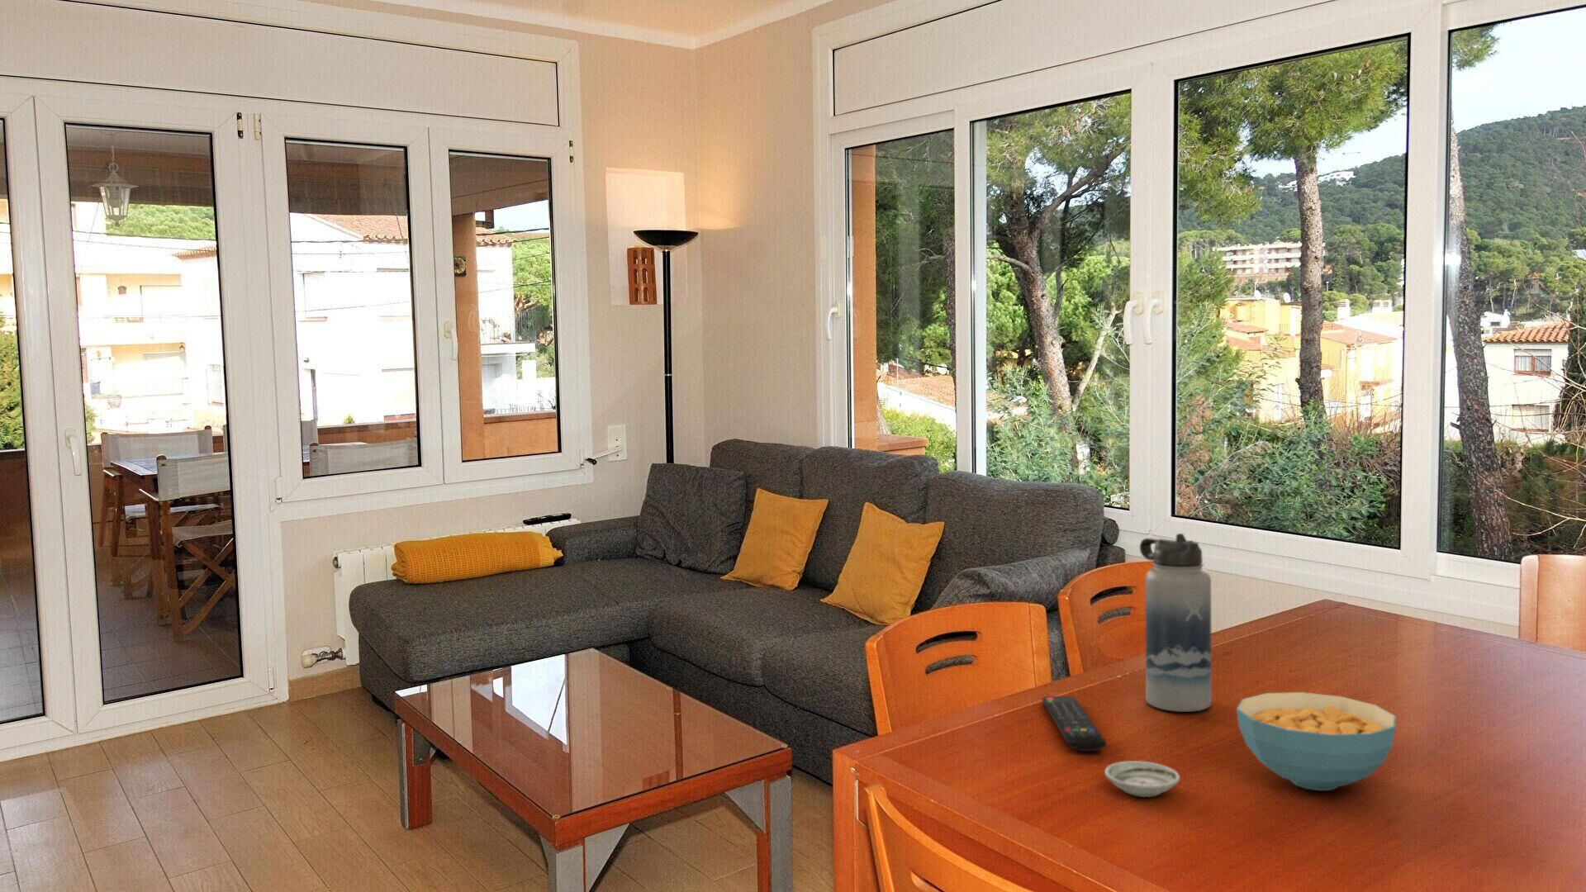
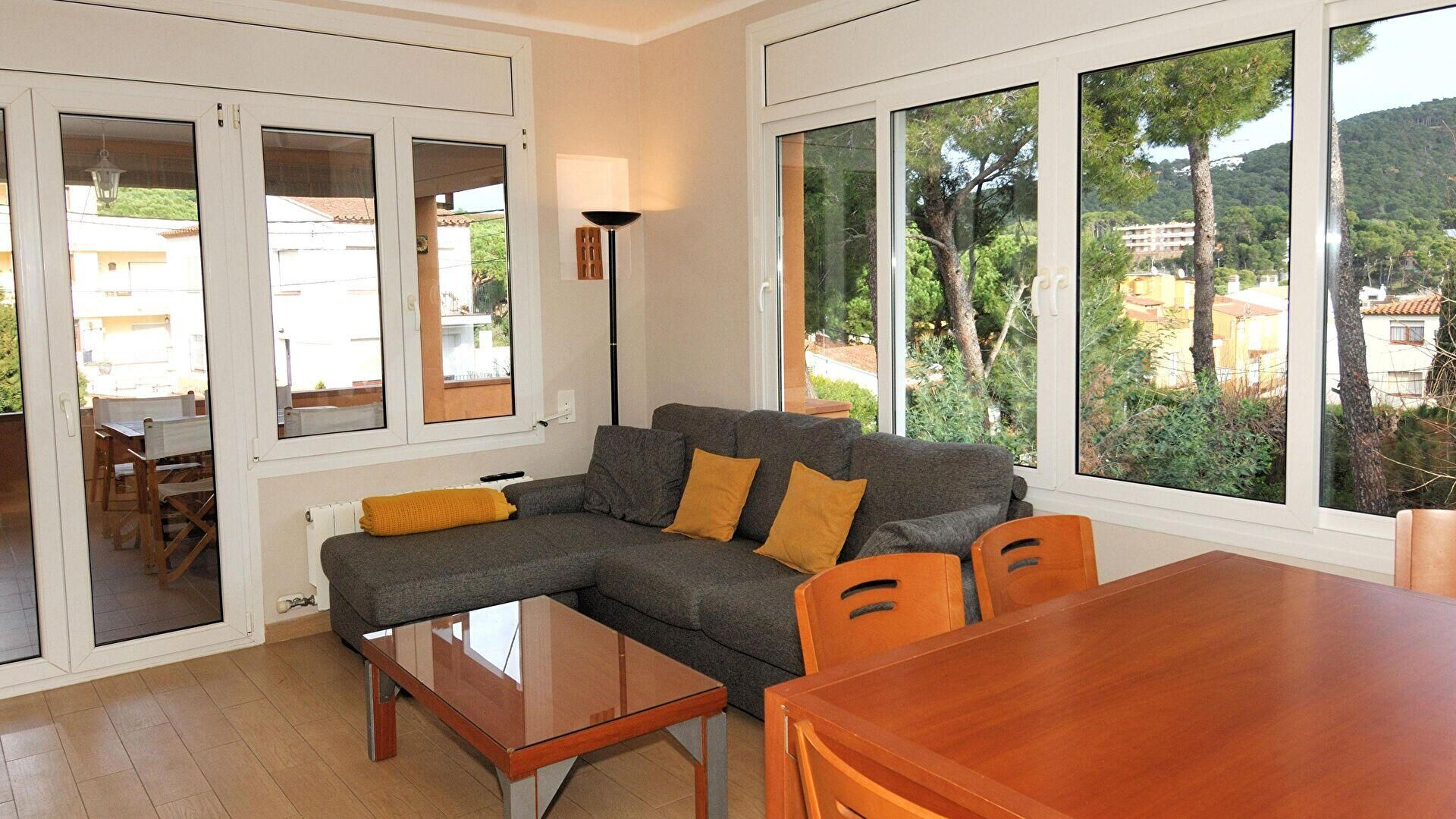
- water bottle [1139,533,1212,712]
- saucer [1103,760,1181,798]
- cereal bowl [1235,692,1396,791]
- remote control [1041,696,1107,753]
